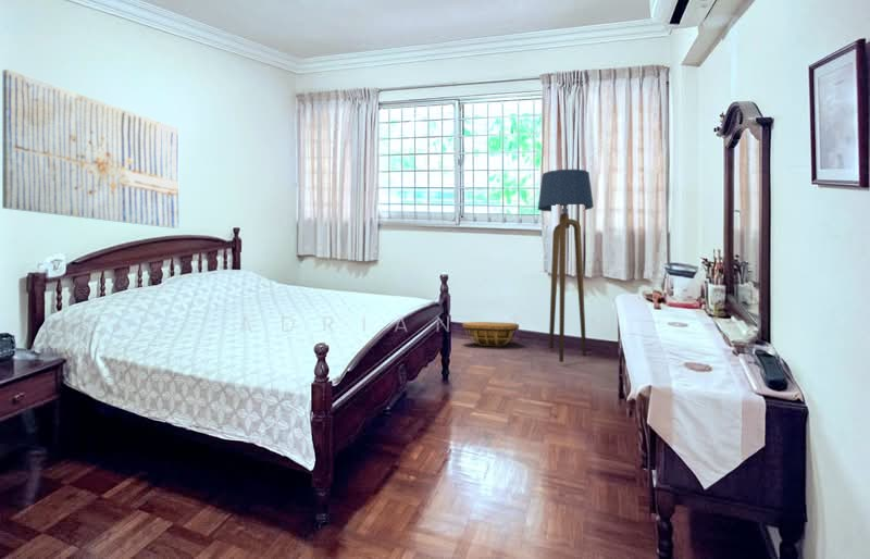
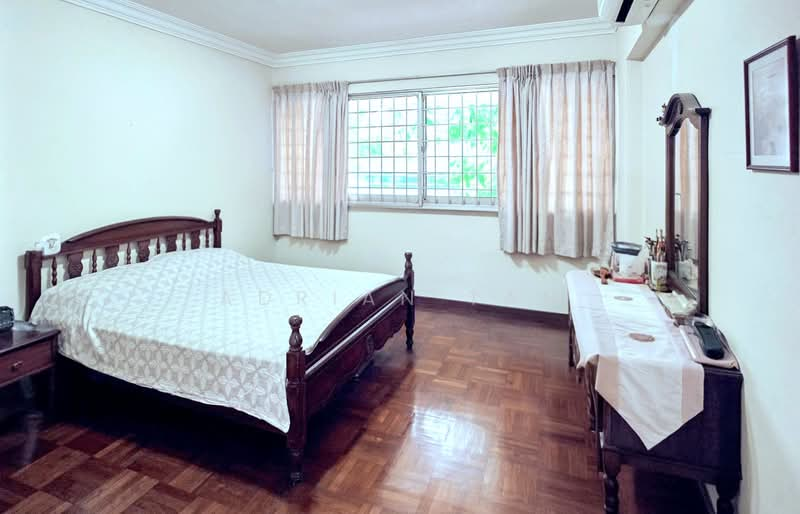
- wall art [1,69,179,229]
- basket [461,321,520,347]
- floor lamp [537,169,595,363]
